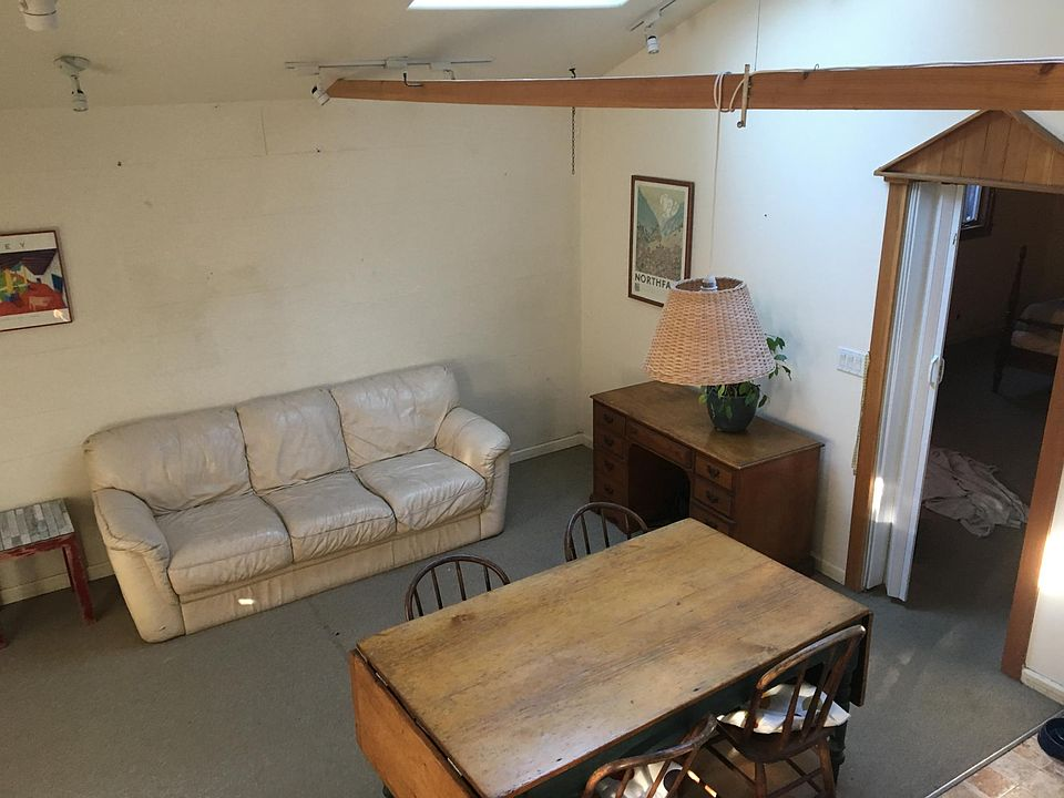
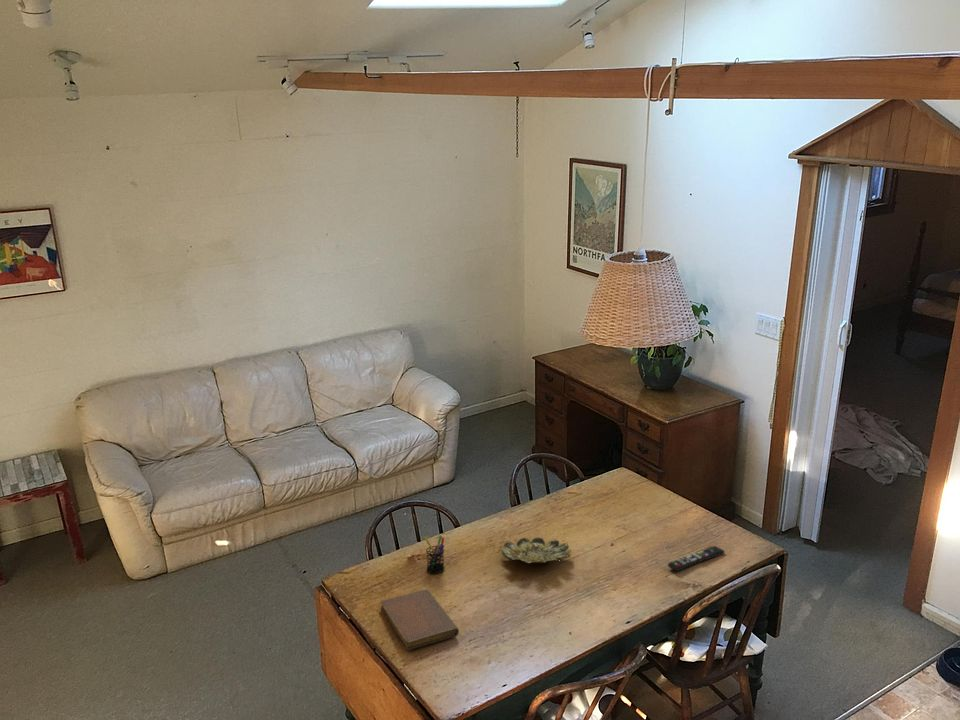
+ remote control [667,545,726,572]
+ bowl [499,537,572,564]
+ notebook [379,588,460,651]
+ pen holder [423,535,445,574]
